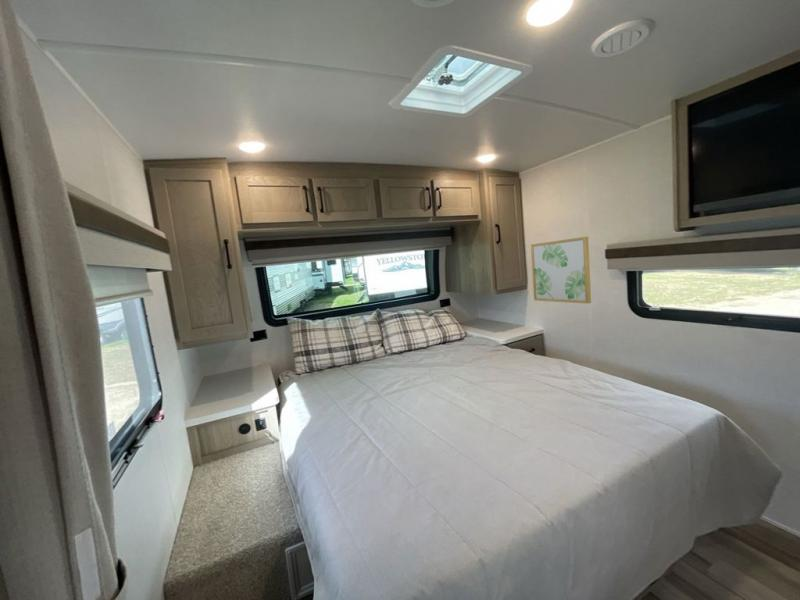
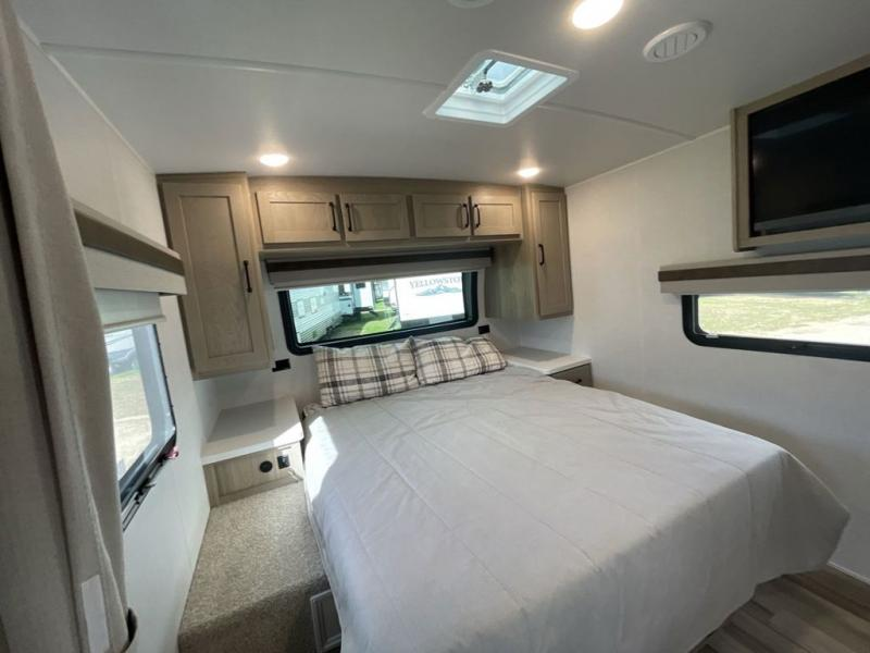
- wall art [530,236,592,304]
